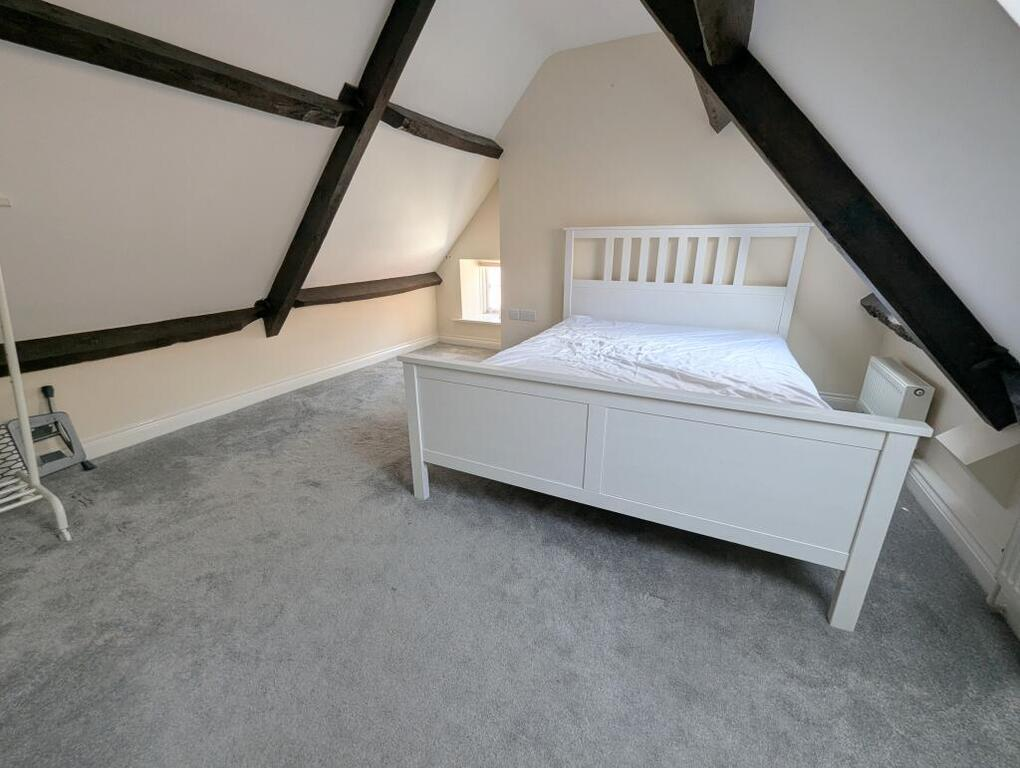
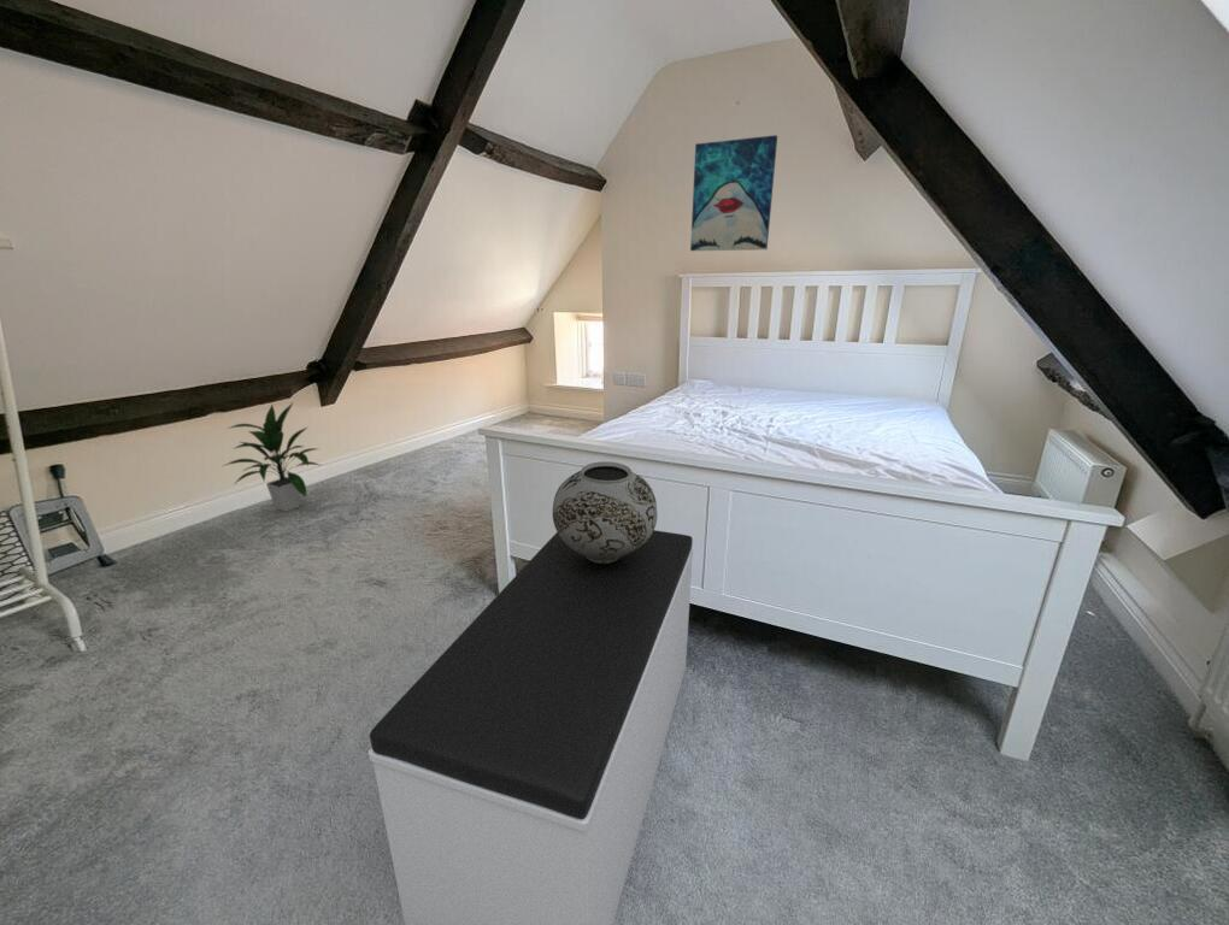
+ indoor plant [222,402,323,513]
+ wall art [689,134,778,252]
+ vase [552,460,658,564]
+ bench [367,529,695,925]
